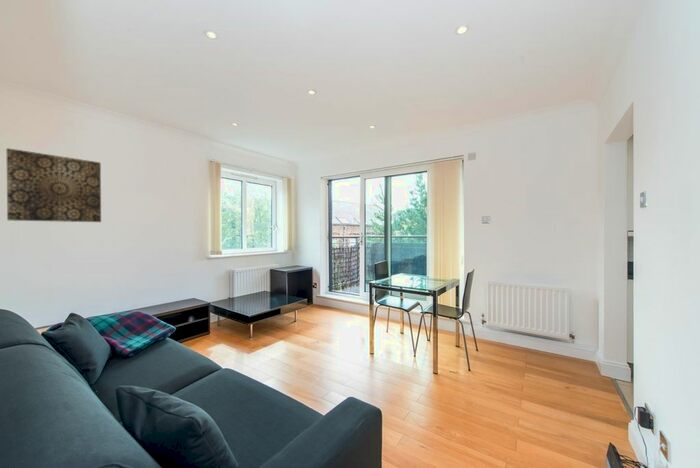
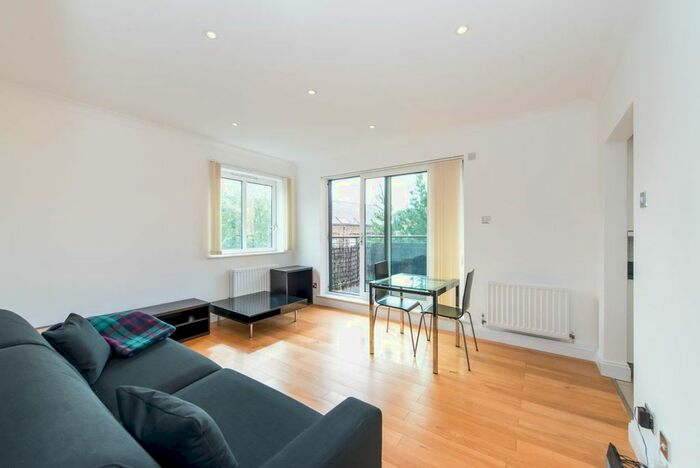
- wall art [5,147,102,223]
